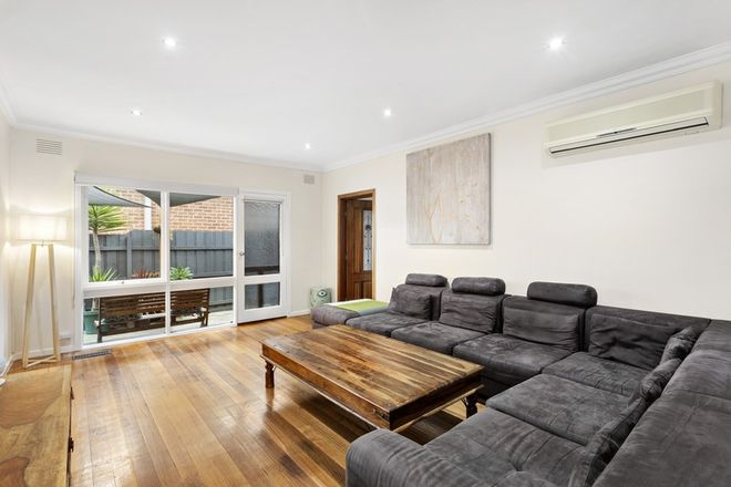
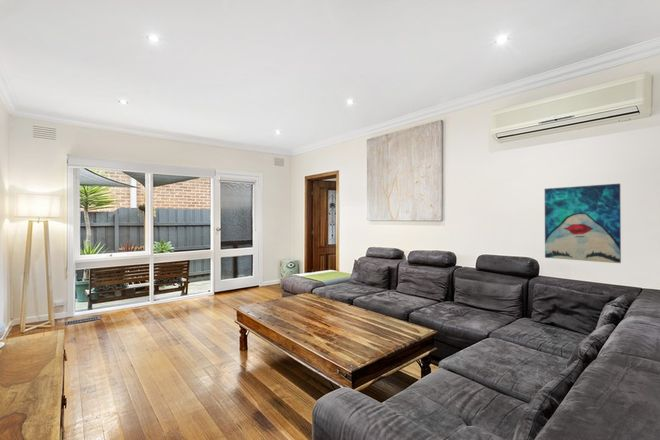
+ wall art [544,183,622,264]
